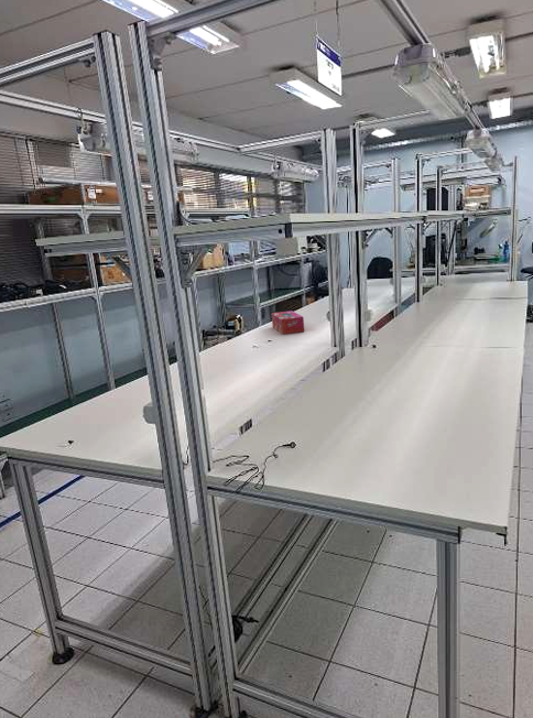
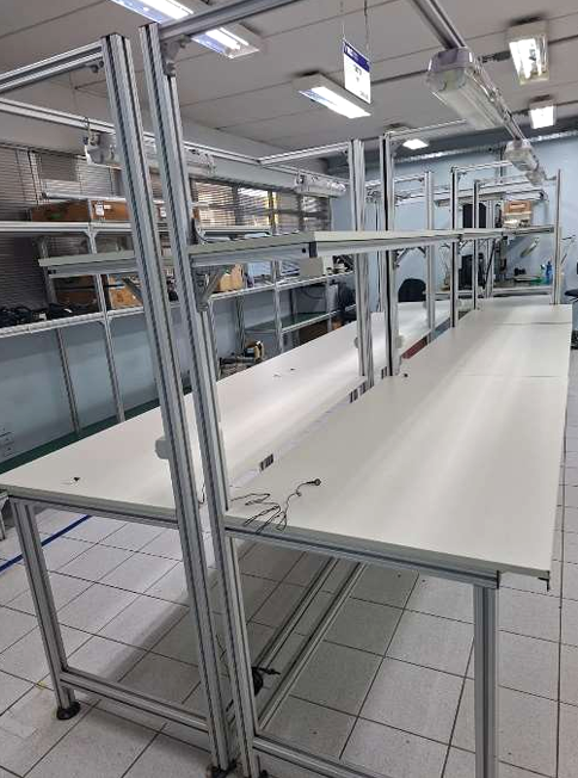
- tissue box [271,309,305,335]
